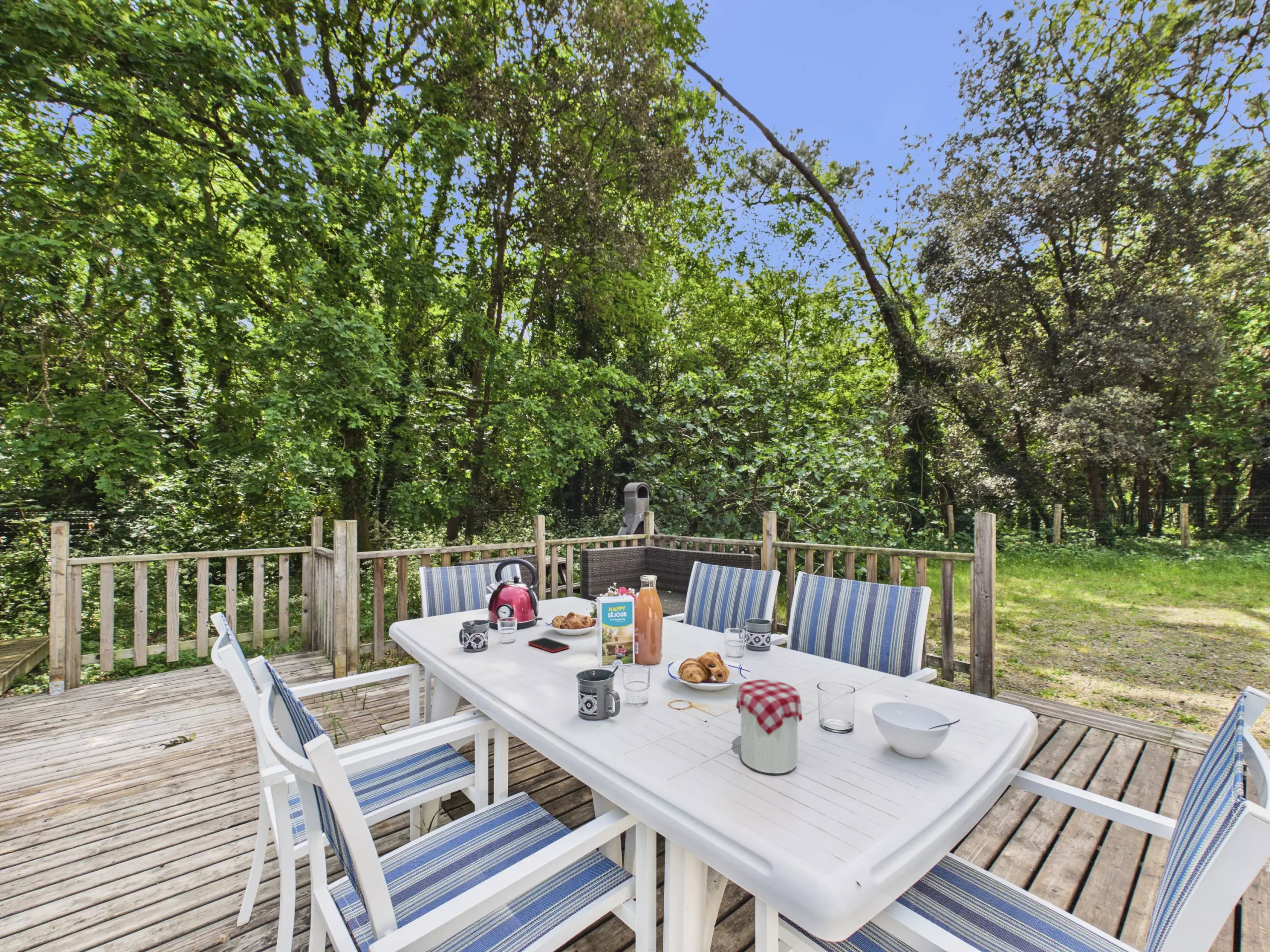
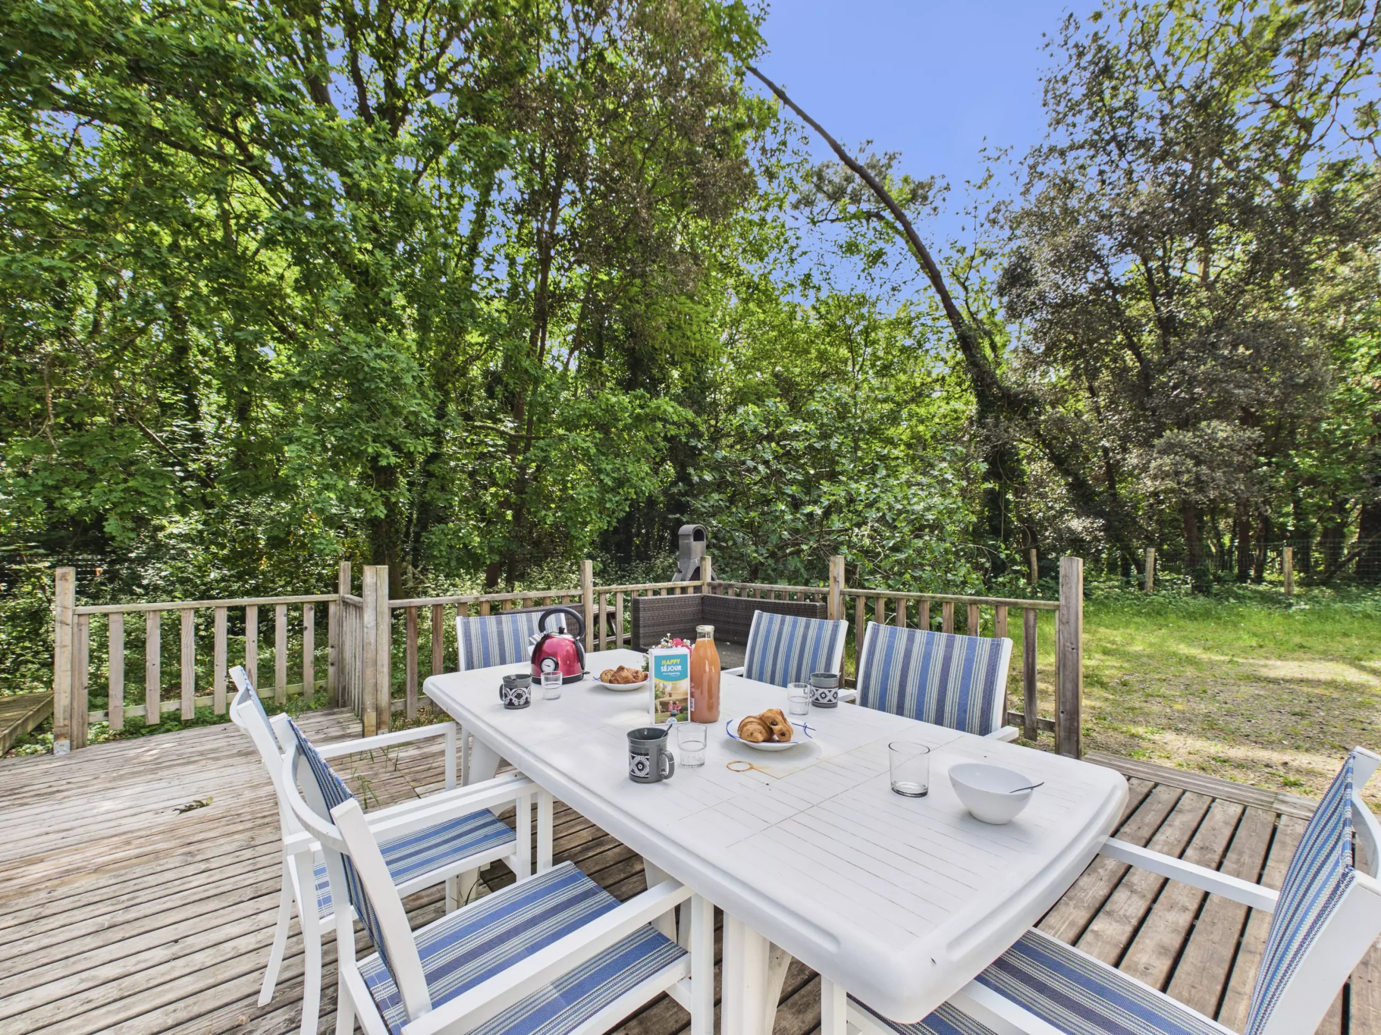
- cell phone [527,637,570,653]
- jam jar [736,679,803,774]
